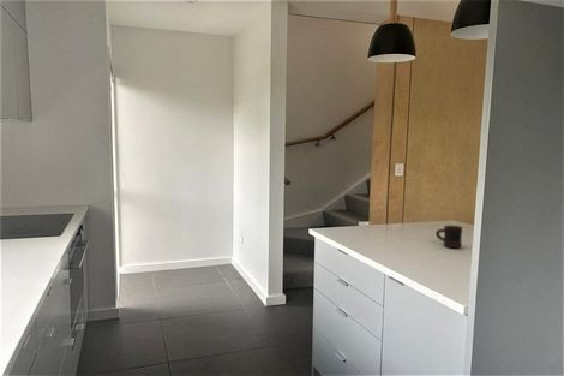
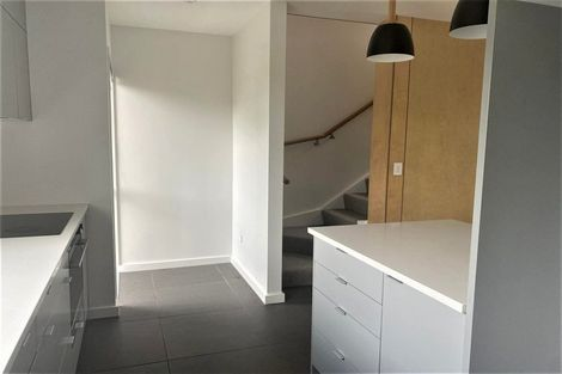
- mug [434,225,463,249]
